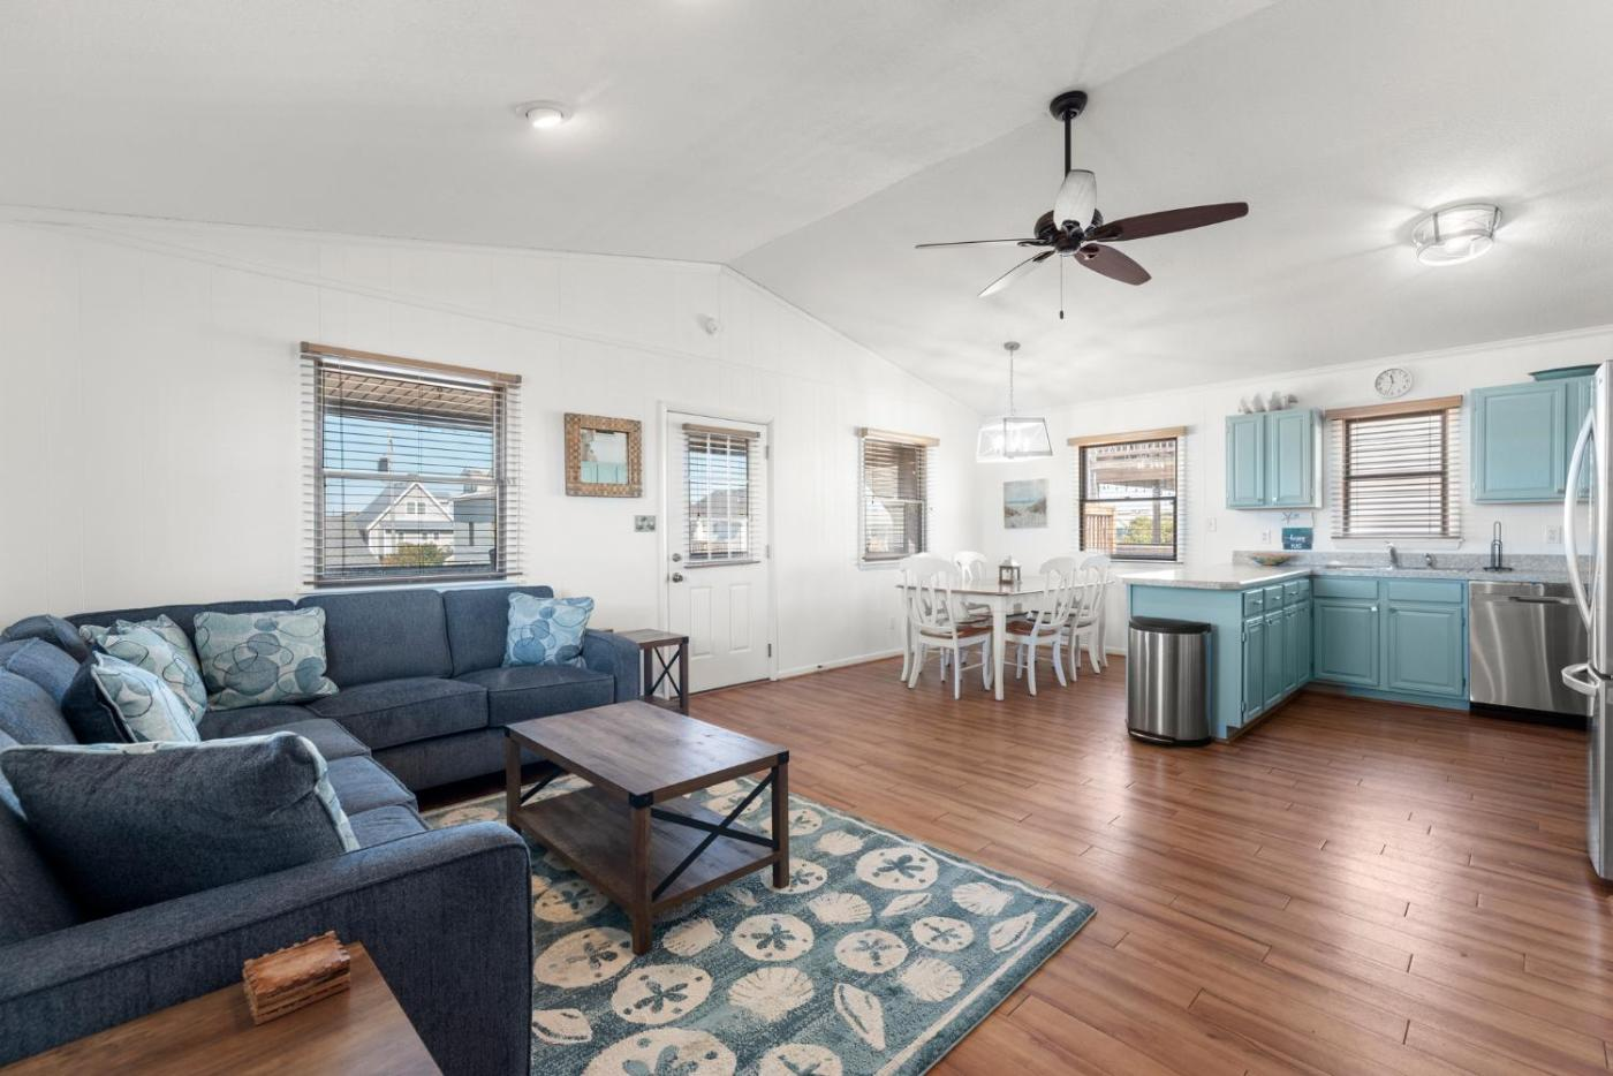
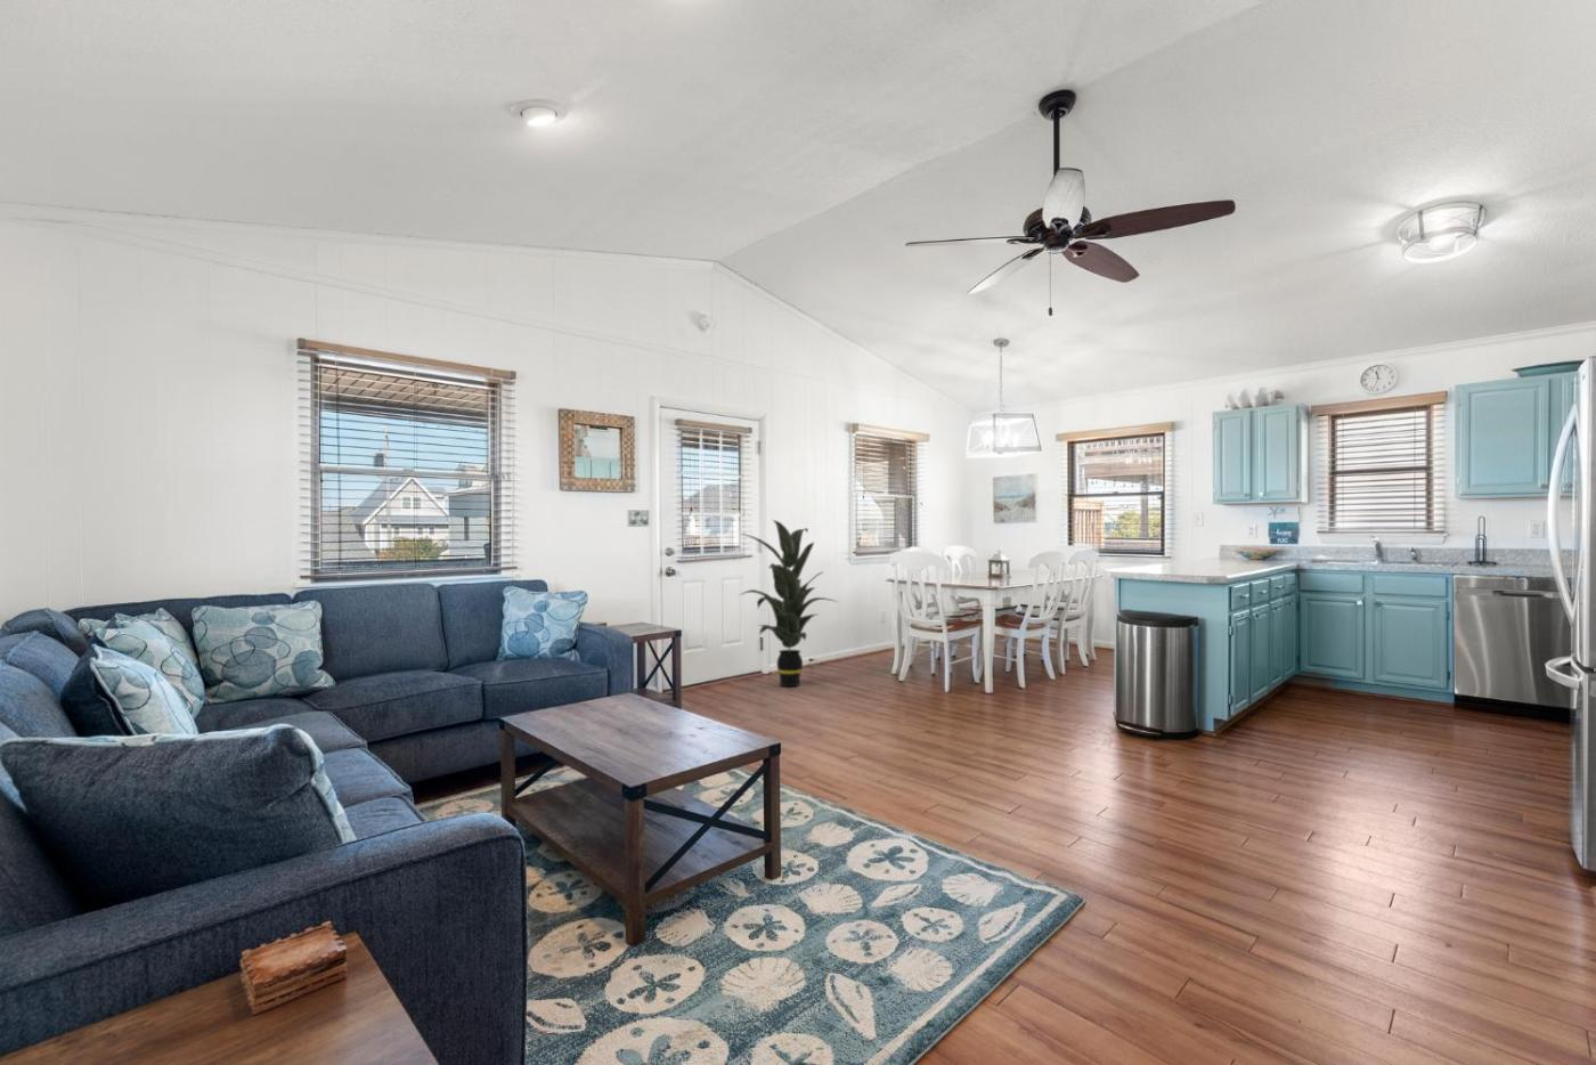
+ indoor plant [738,518,838,687]
